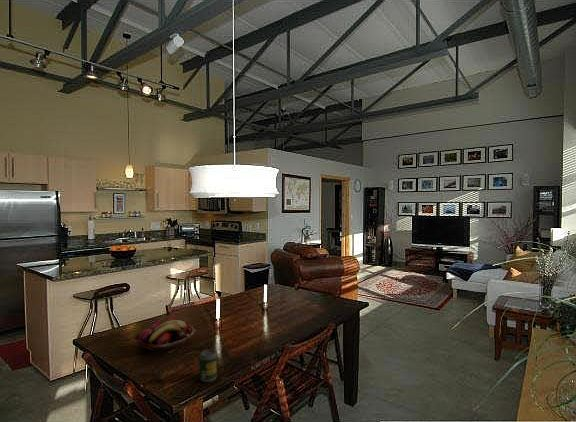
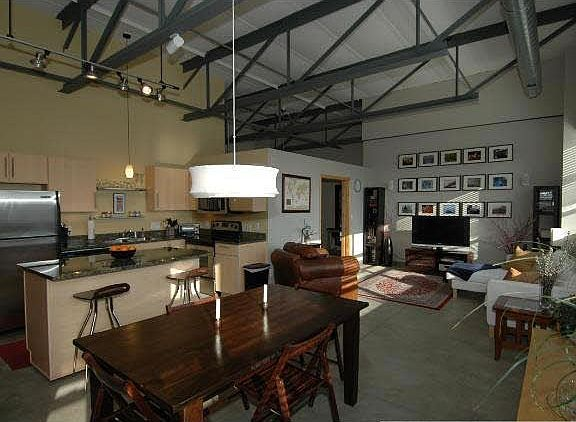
- fruit basket [133,317,197,353]
- soda can [198,349,218,383]
